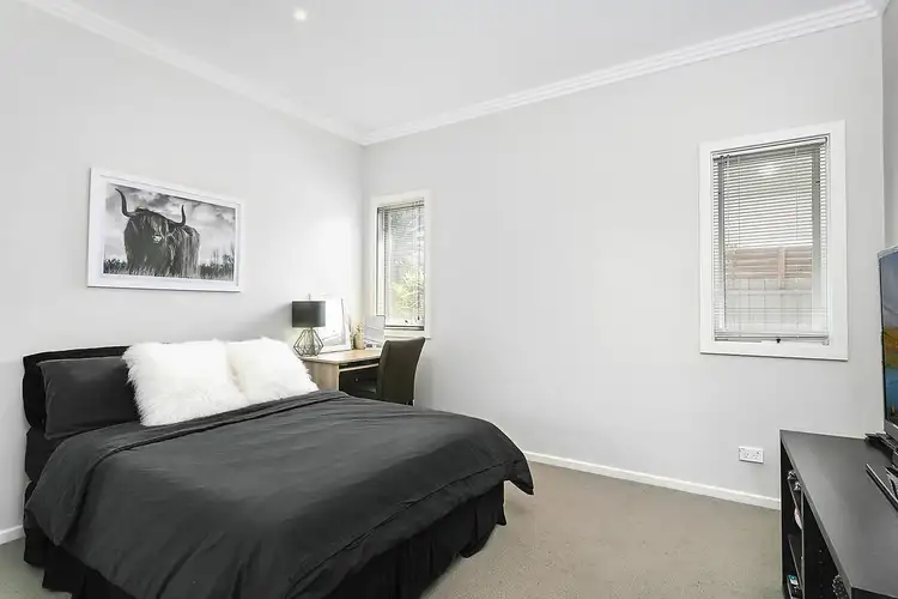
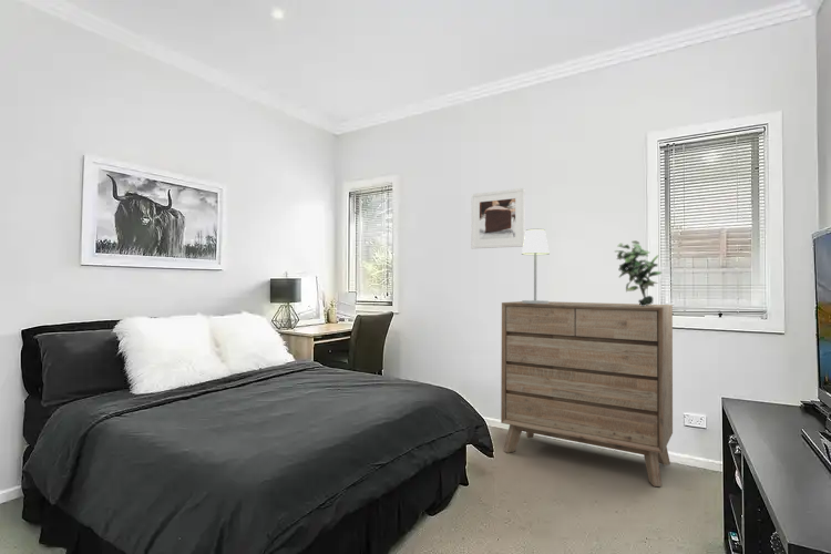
+ table lamp [521,228,551,304]
+ potted plant [614,239,663,306]
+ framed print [470,187,526,249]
+ dresser [500,300,674,488]
